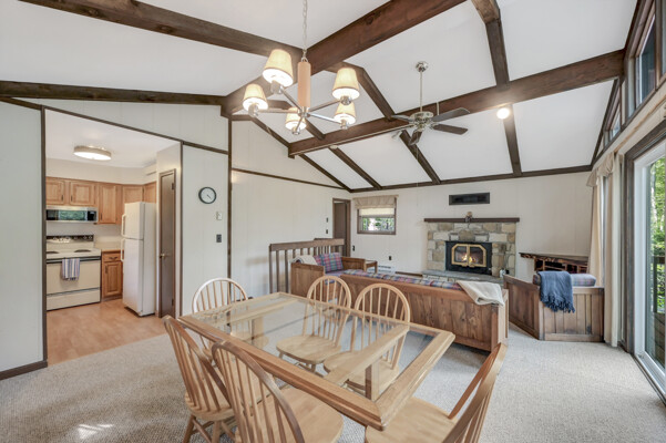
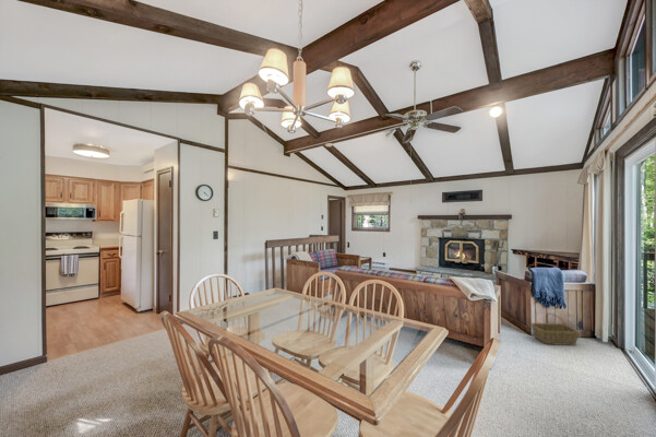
+ basket [529,312,582,346]
